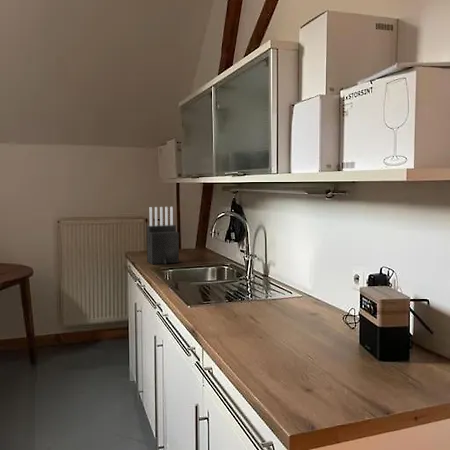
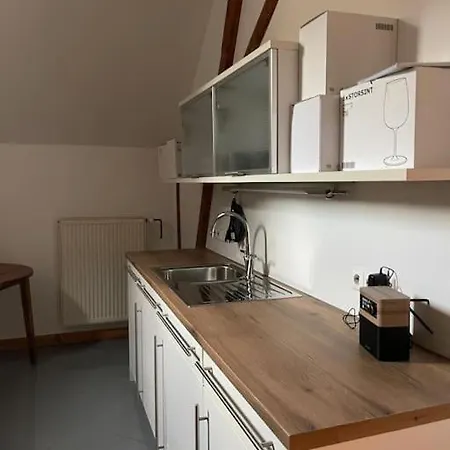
- knife block [146,206,180,265]
